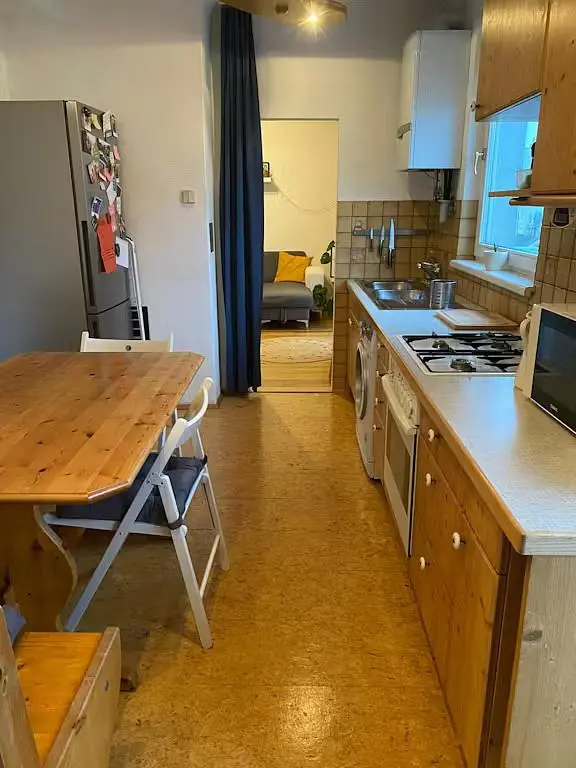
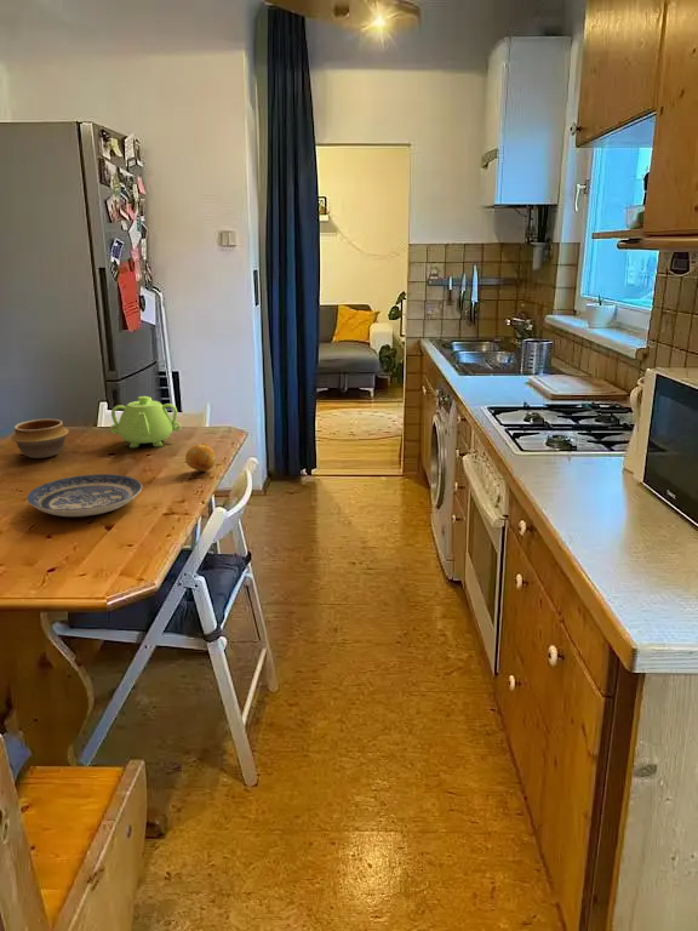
+ fruit [184,442,217,473]
+ bowl [10,418,70,459]
+ teapot [109,395,182,449]
+ plate [25,473,143,518]
